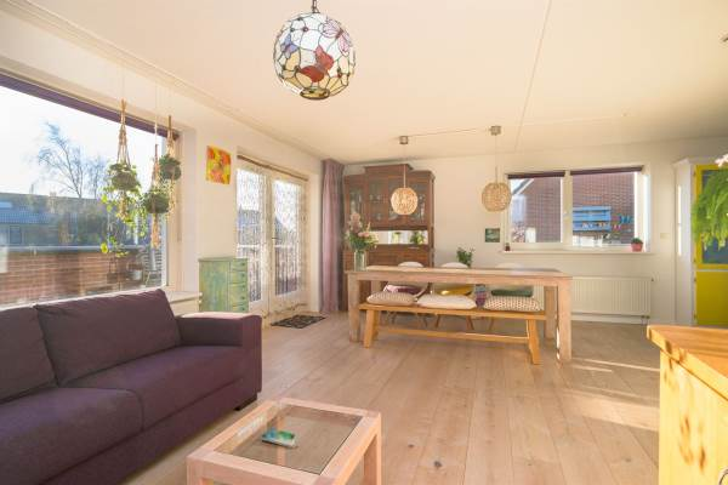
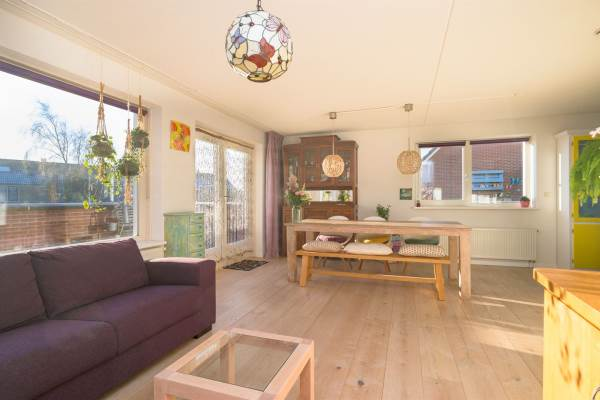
- smartphone [260,428,296,450]
